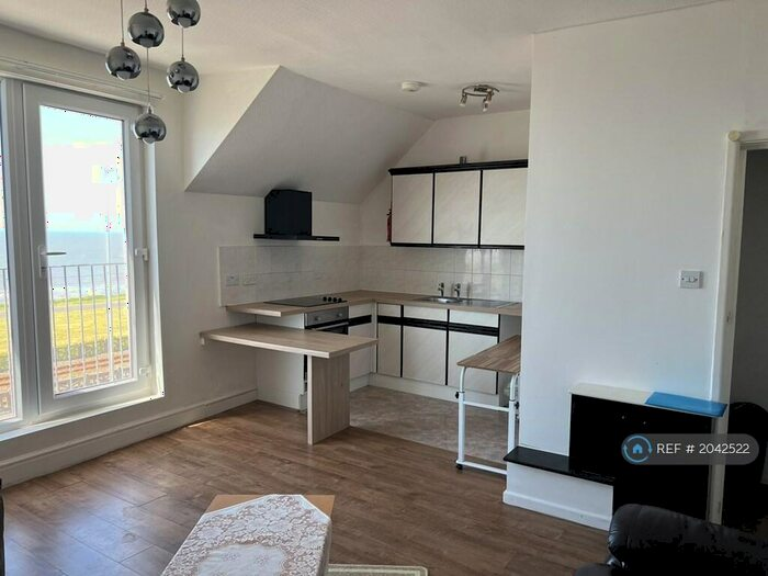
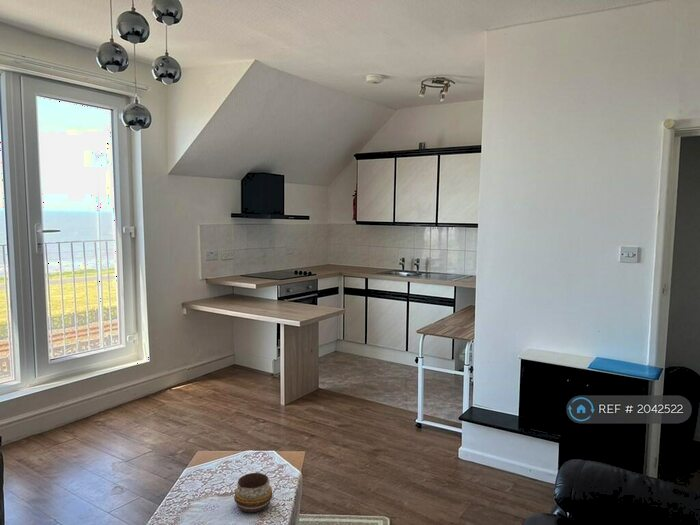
+ decorative bowl [233,472,273,513]
